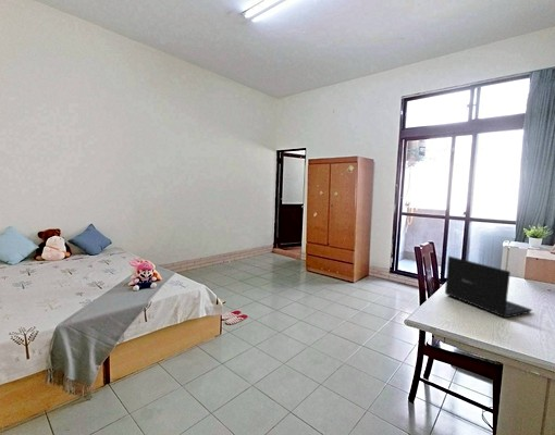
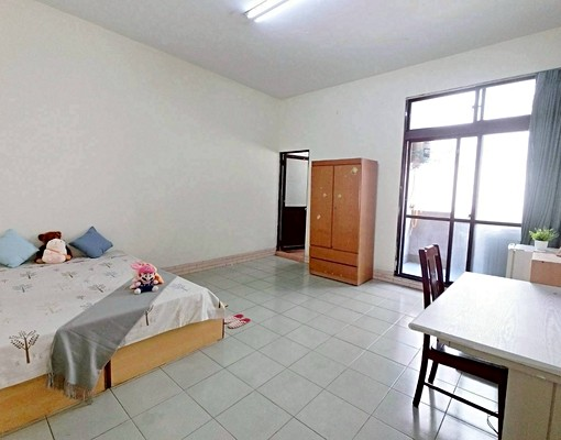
- laptop [444,256,533,319]
